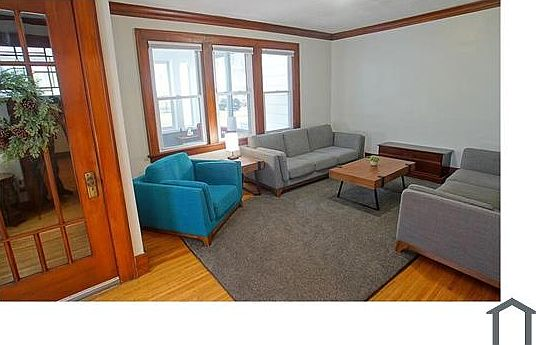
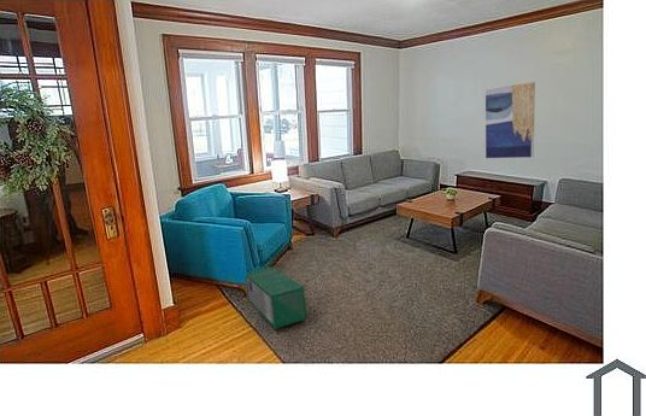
+ storage bin [245,265,307,330]
+ wall art [485,81,536,159]
